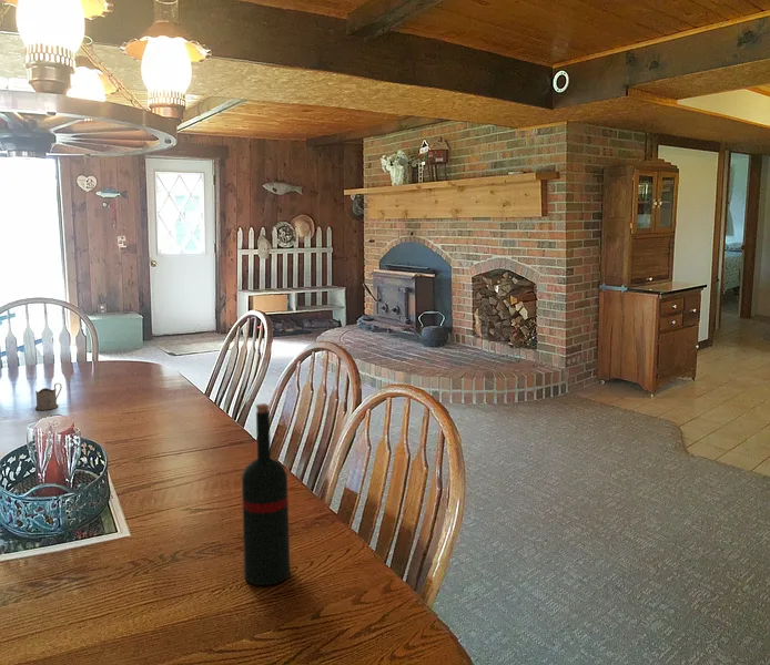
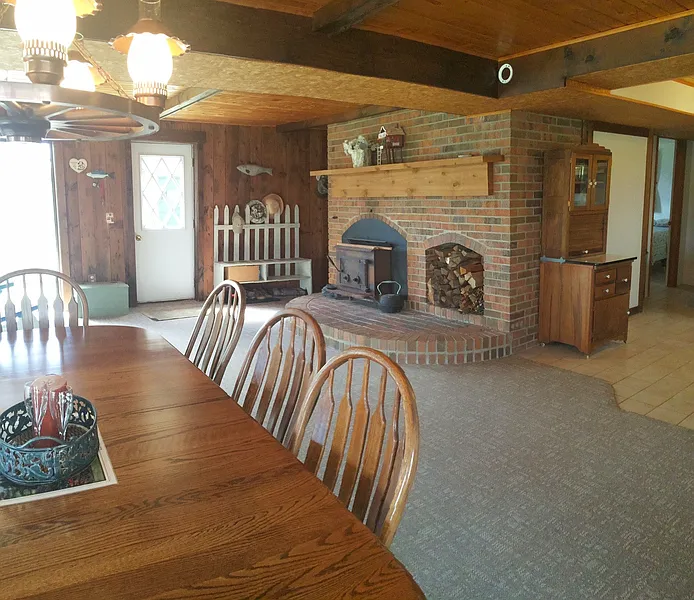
- wine bottle [241,402,291,586]
- tea glass holder [34,382,62,411]
